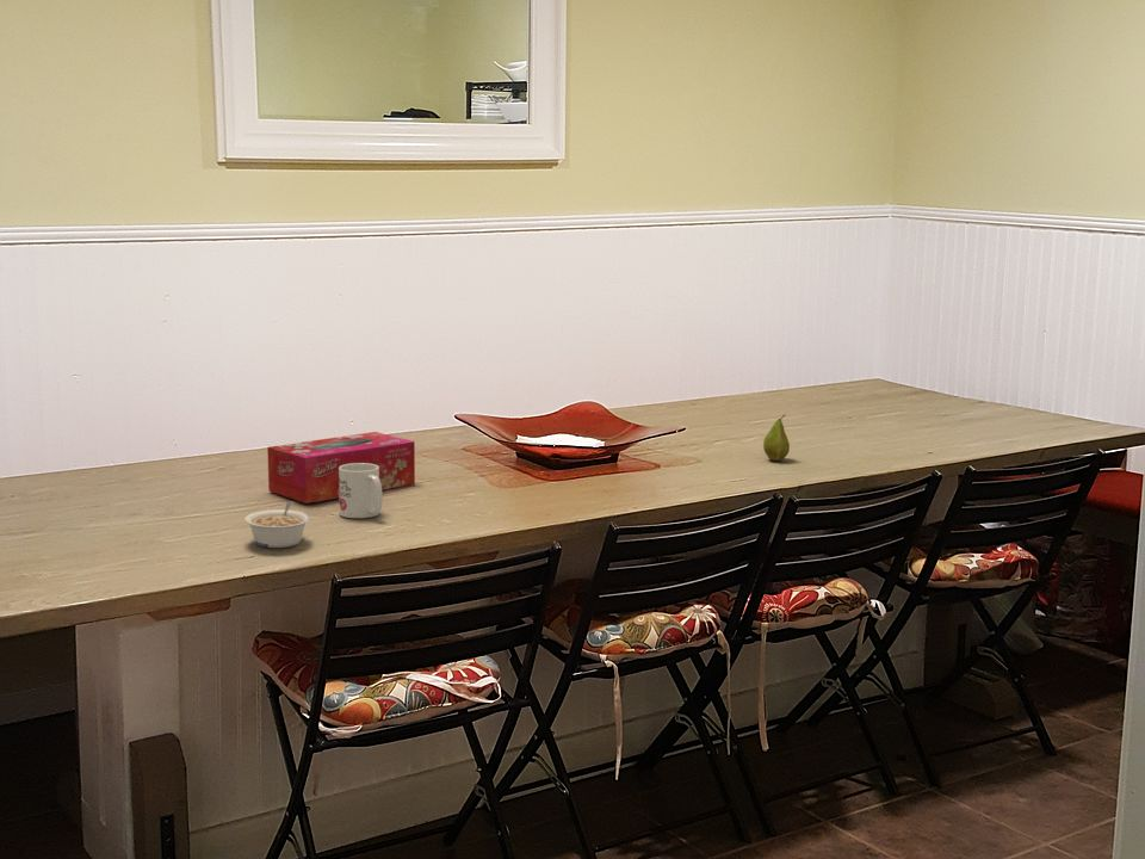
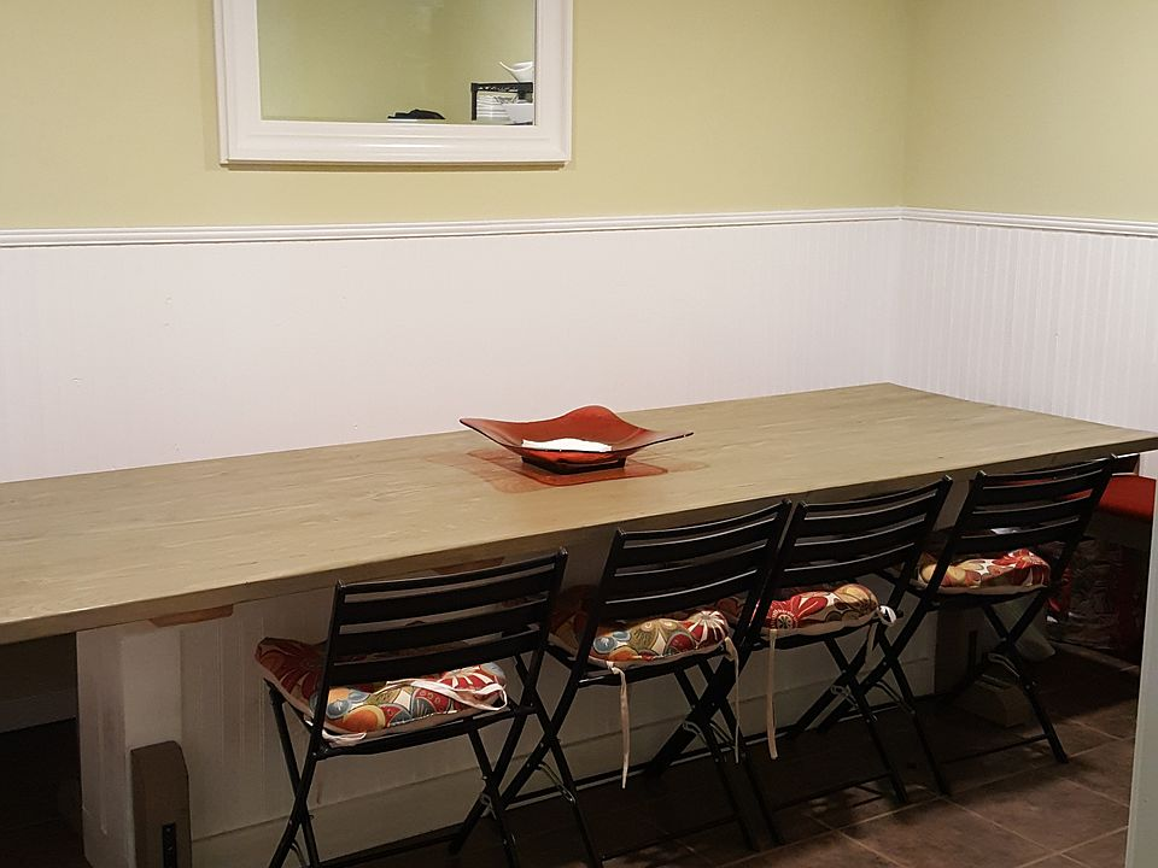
- tissue box [266,431,416,505]
- fruit [762,414,791,462]
- mug [338,463,384,519]
- legume [243,500,311,549]
